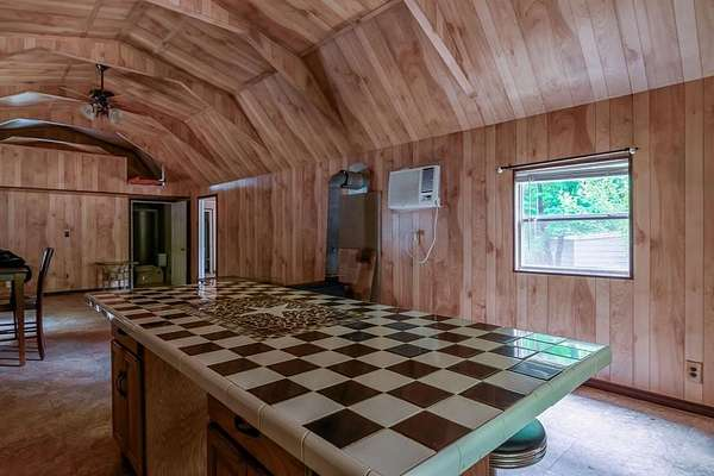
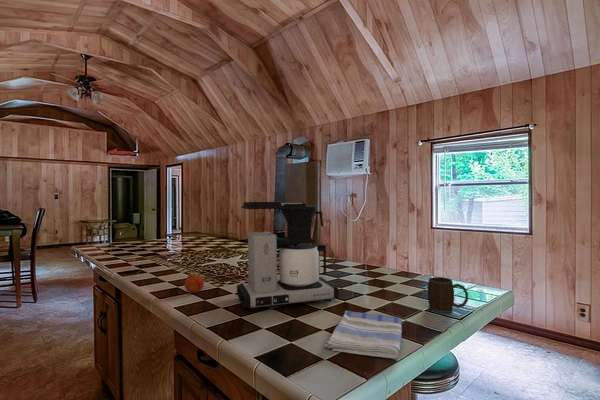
+ coffee maker [236,201,340,312]
+ fruit [184,271,205,294]
+ mug [427,276,469,314]
+ dish towel [324,310,403,359]
